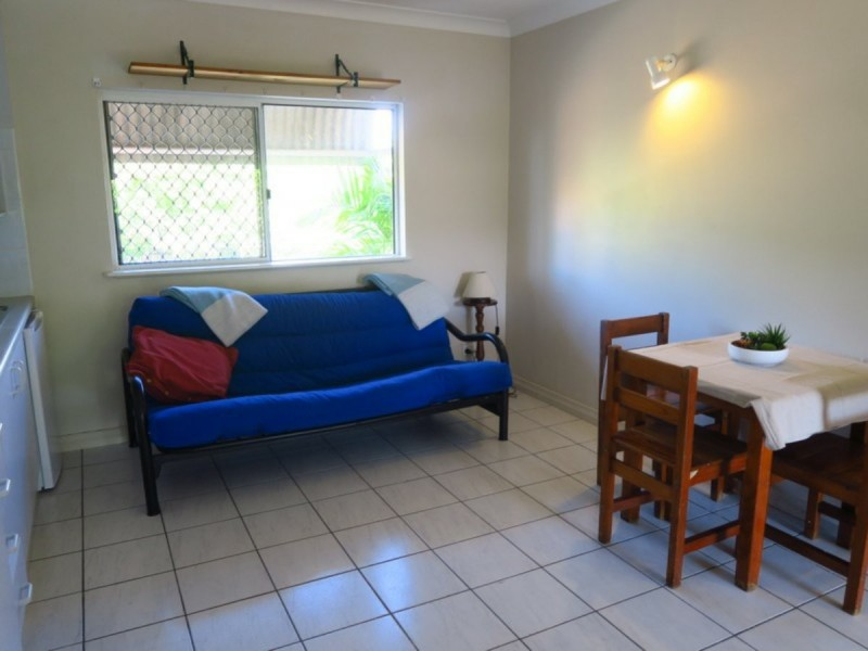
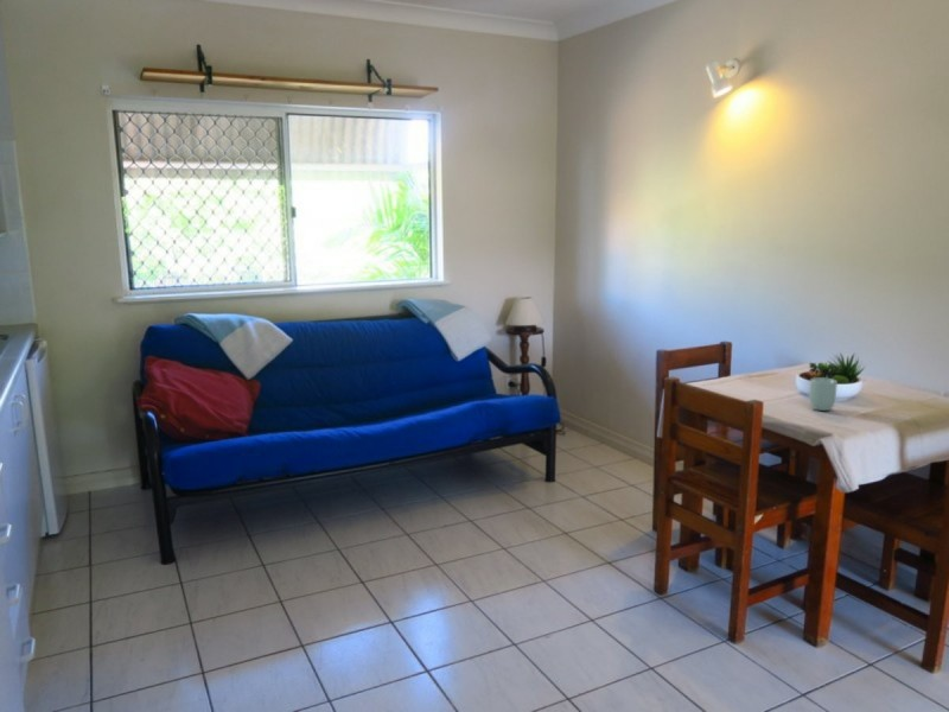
+ cup [808,376,839,412]
